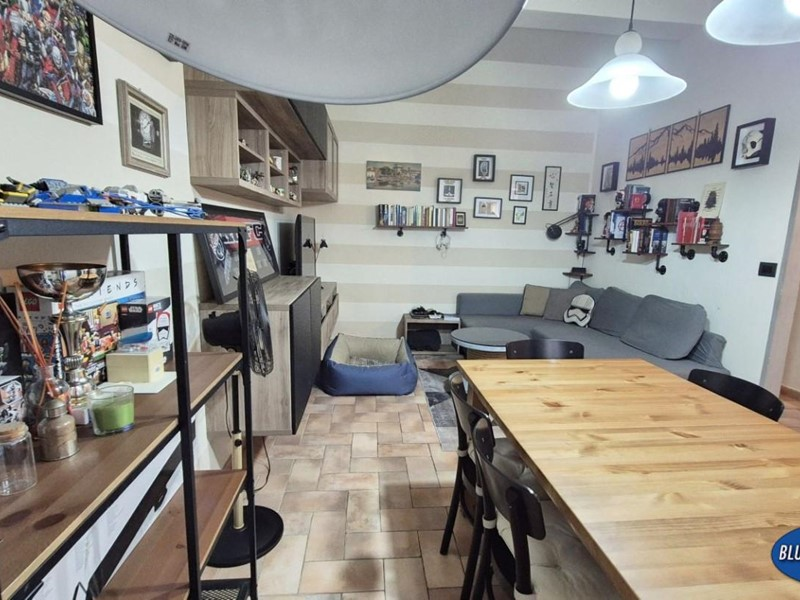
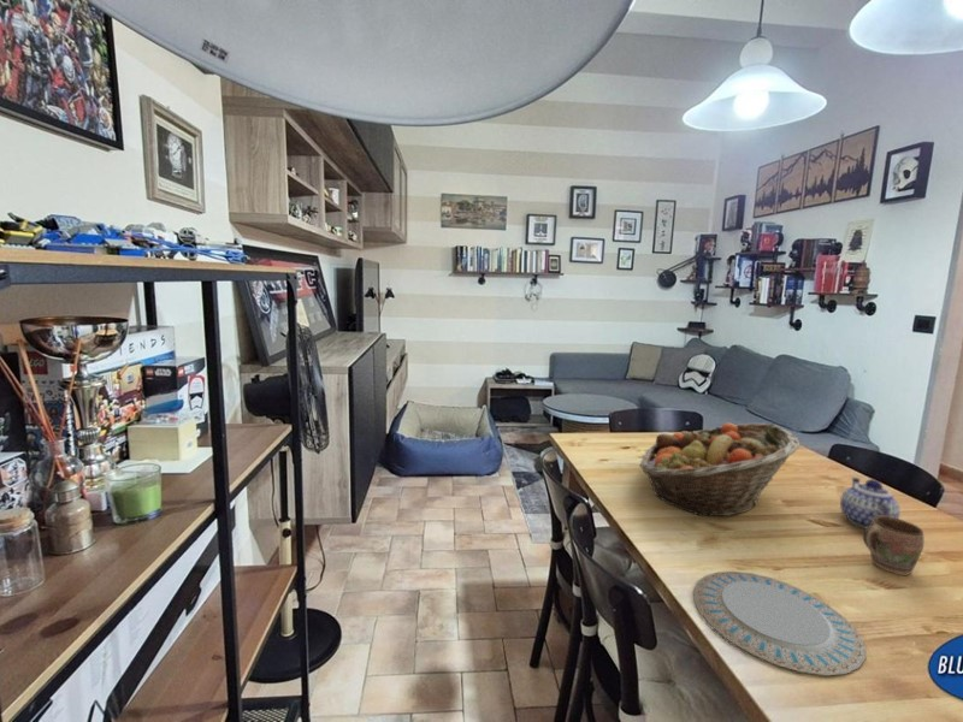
+ mug [862,516,924,576]
+ fruit basket [638,421,802,517]
+ chinaware [692,570,867,676]
+ teapot [839,475,902,529]
